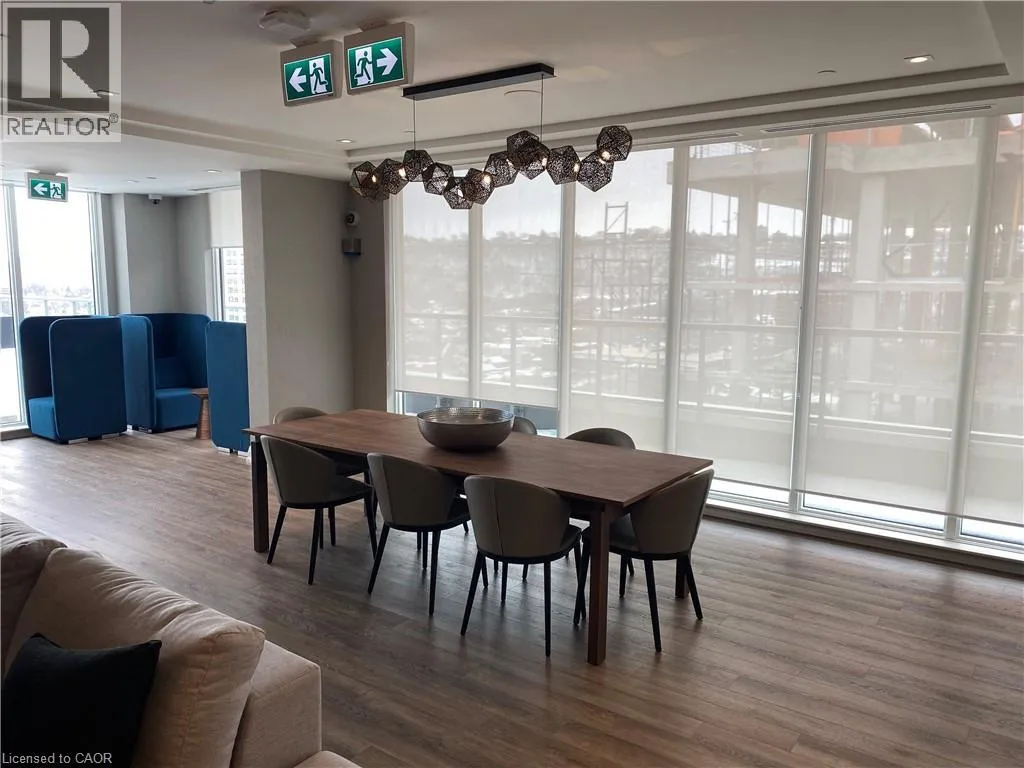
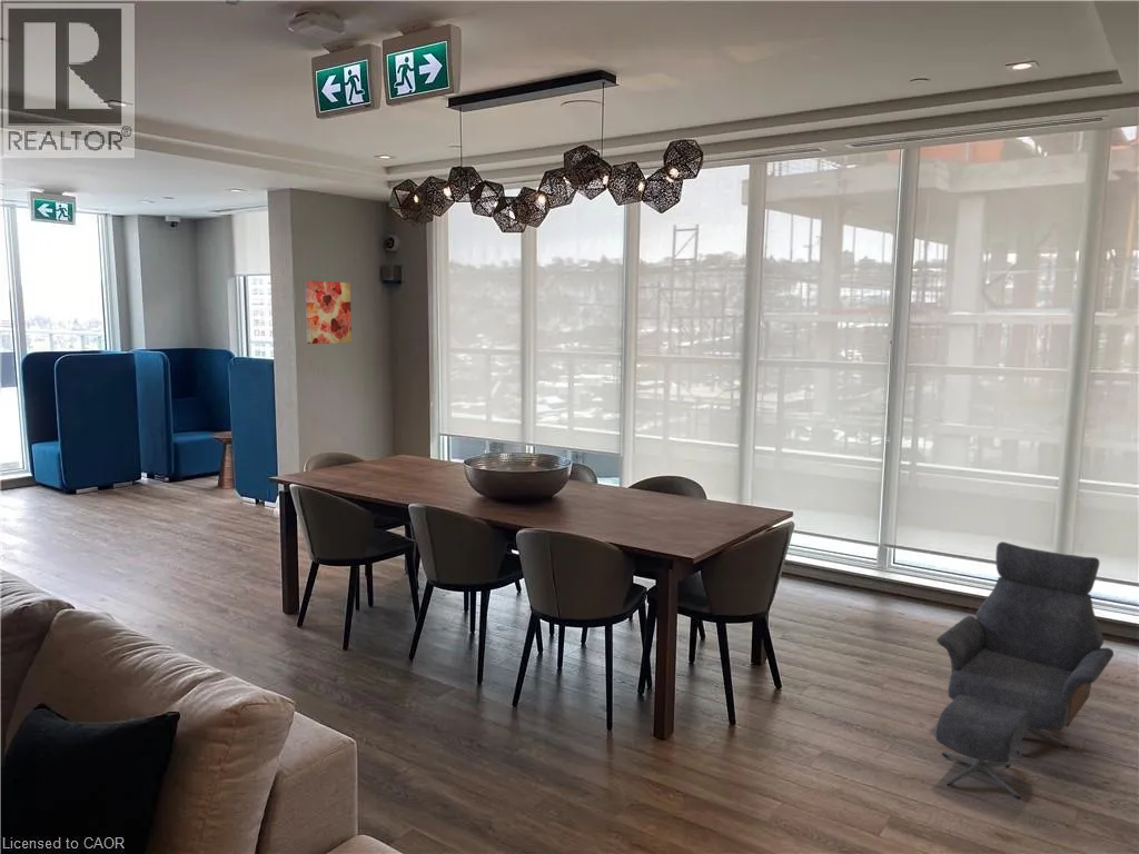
+ lounge chair [934,540,1115,801]
+ wall art [305,279,353,345]
